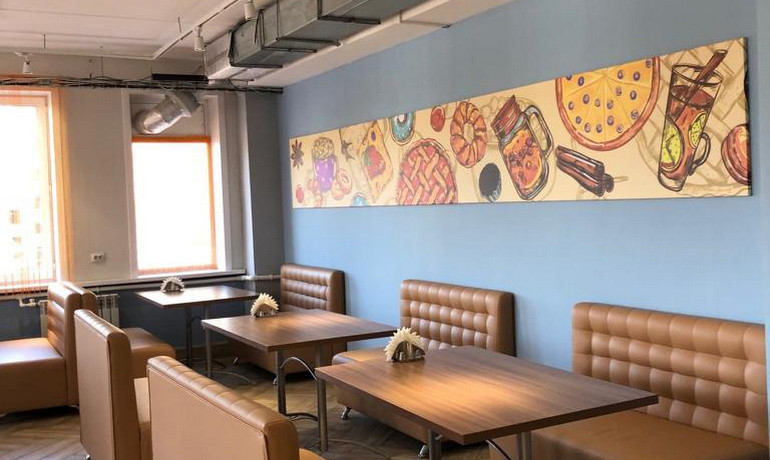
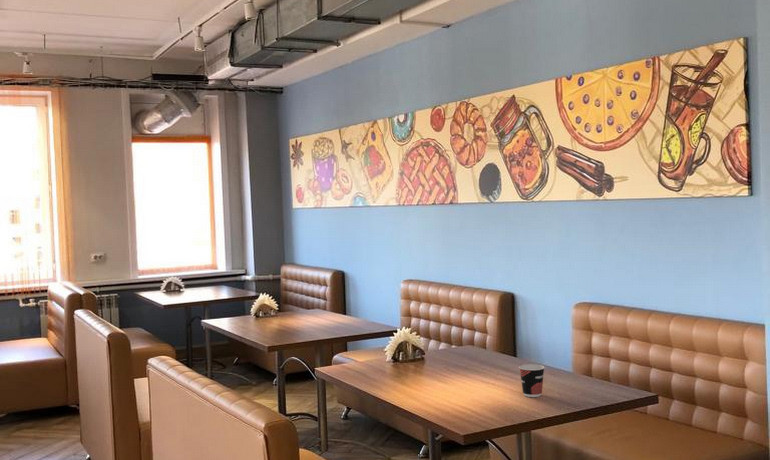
+ cup [518,363,546,398]
